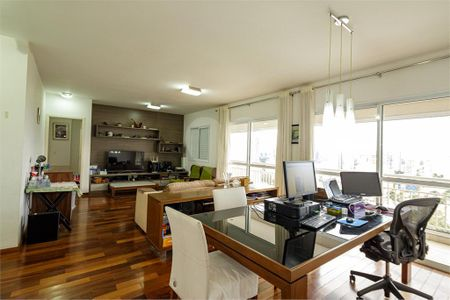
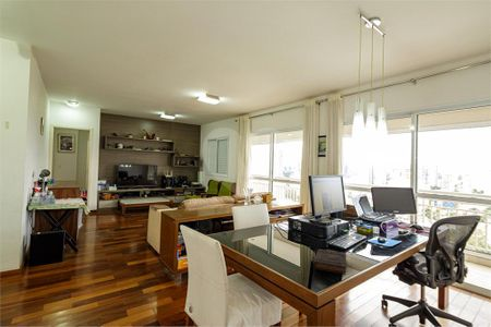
+ book [312,249,347,276]
